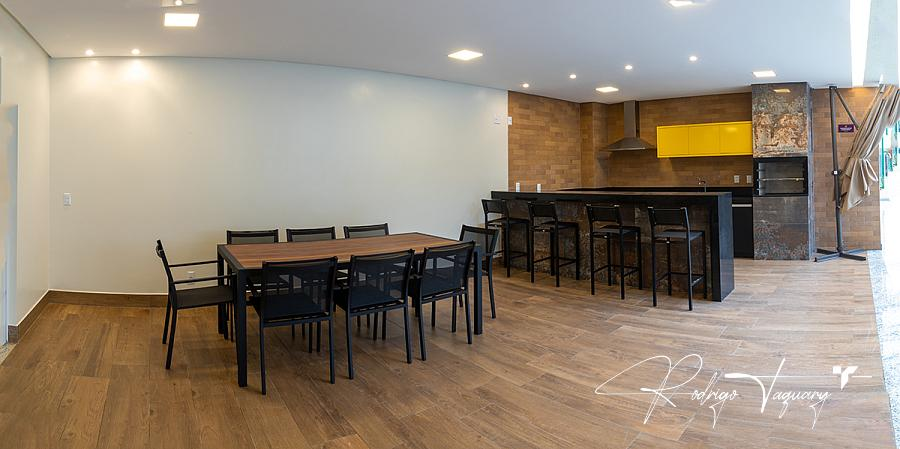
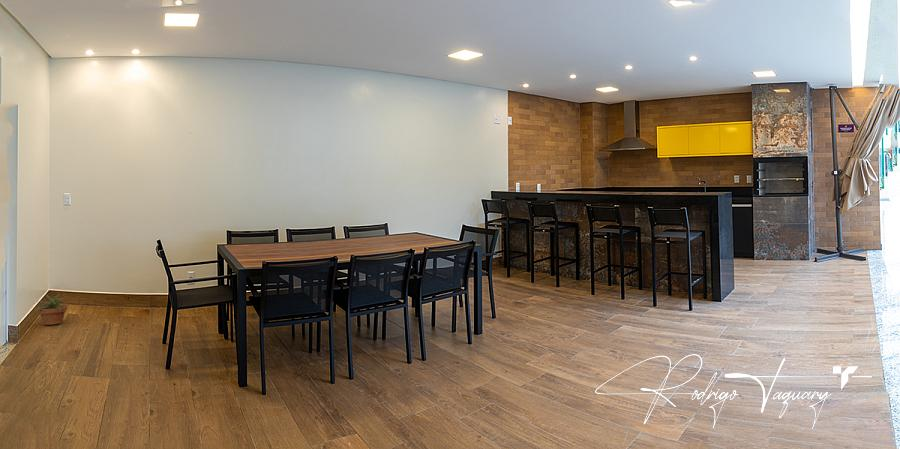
+ potted plant [34,293,72,326]
